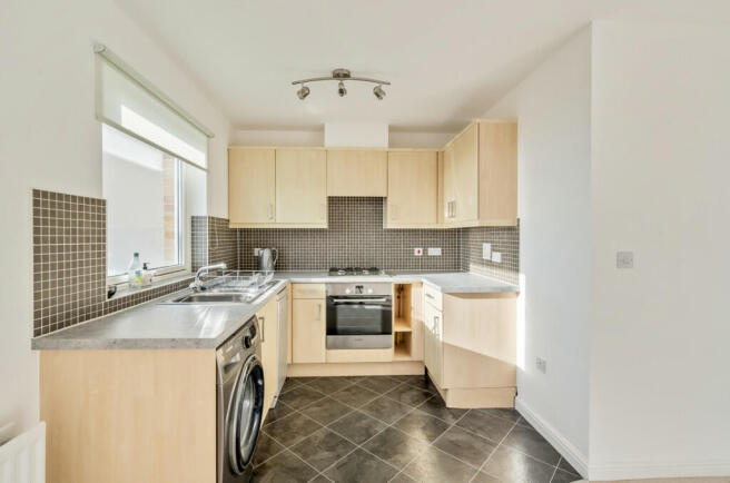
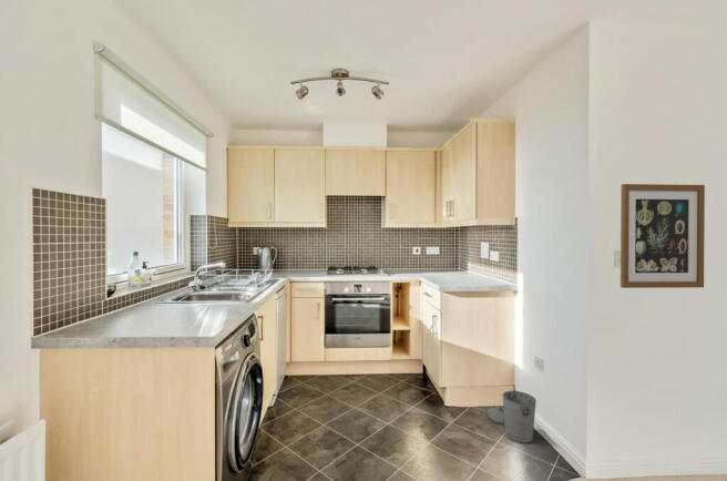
+ wall art [620,183,706,289]
+ trash can [485,390,537,444]
